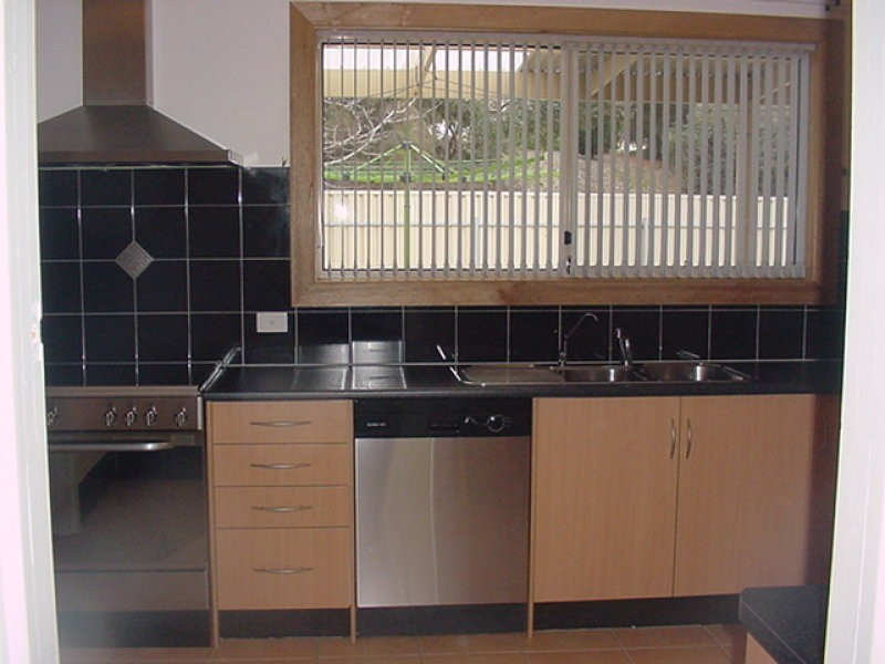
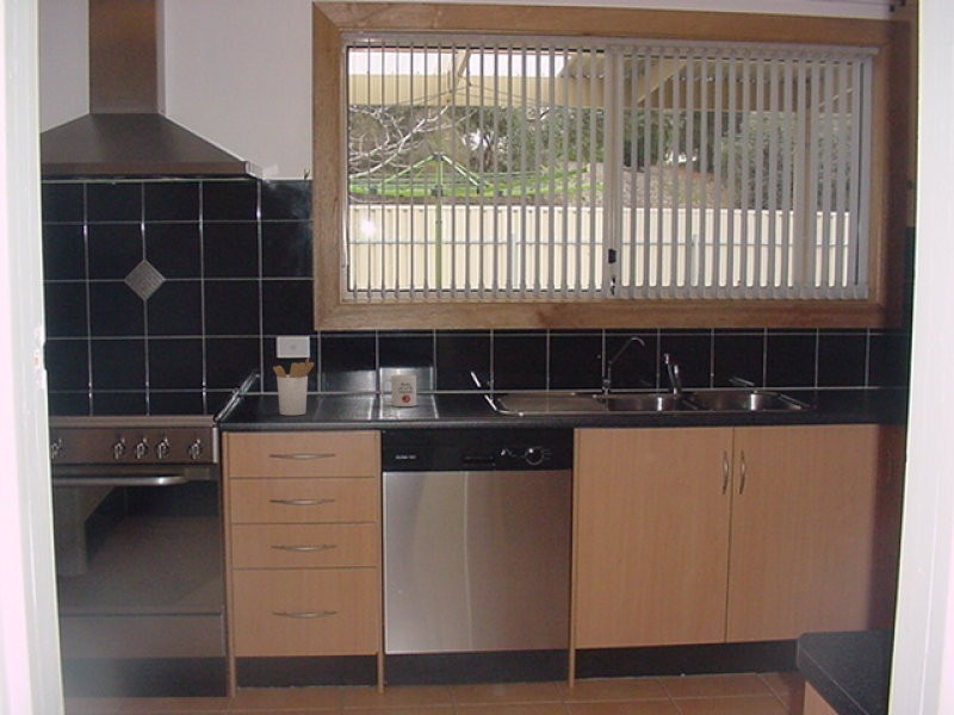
+ mug [380,373,417,408]
+ utensil holder [272,356,315,417]
